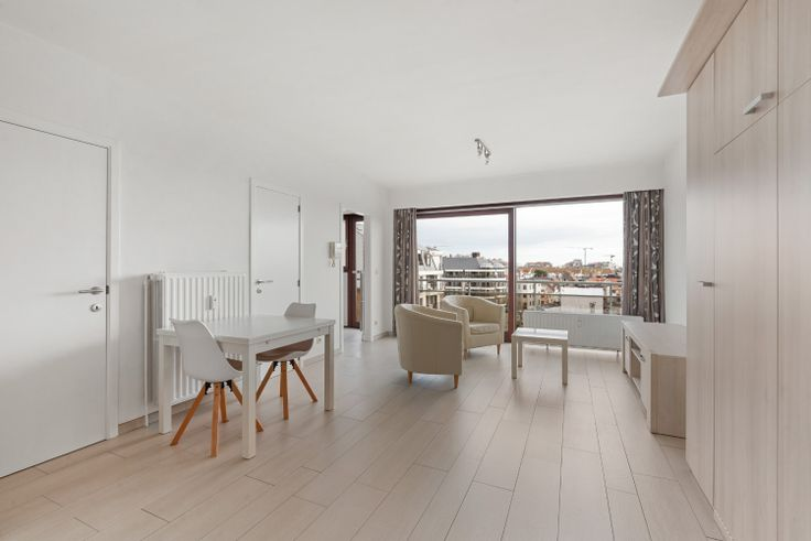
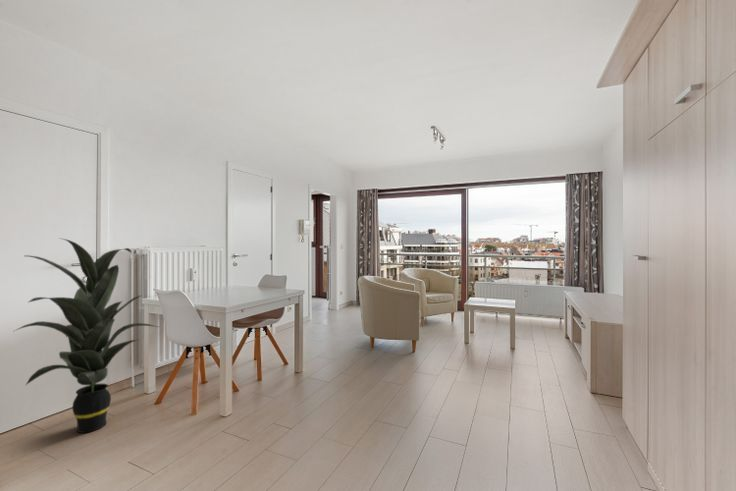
+ indoor plant [14,237,159,434]
